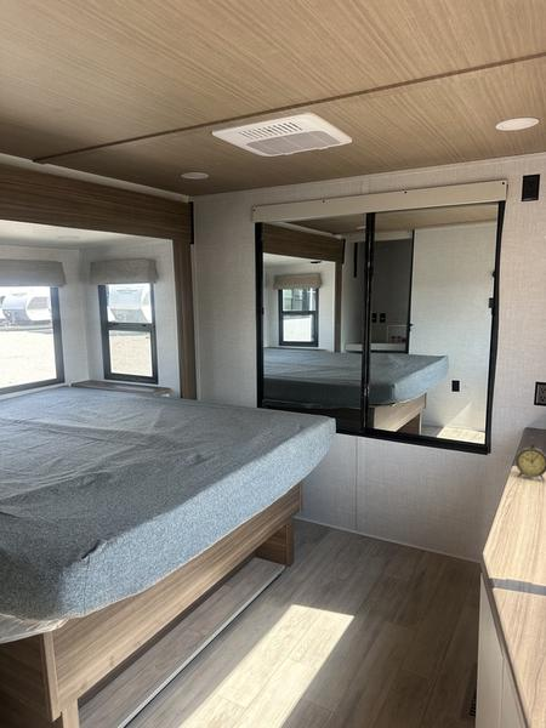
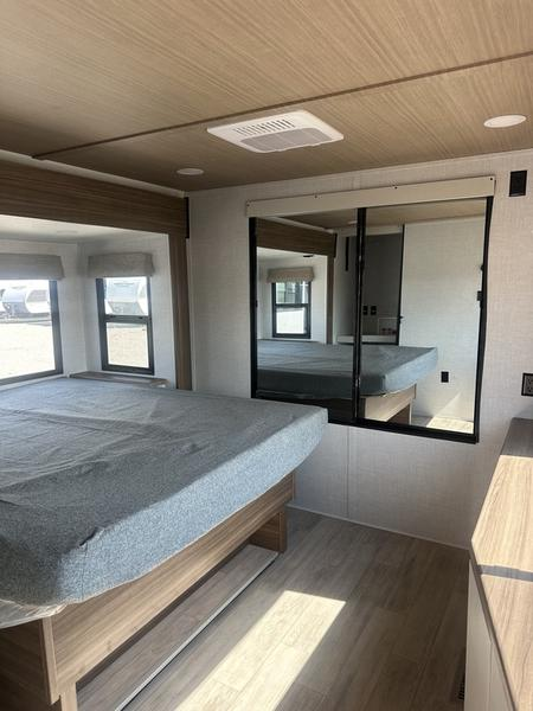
- alarm clock [514,436,546,482]
